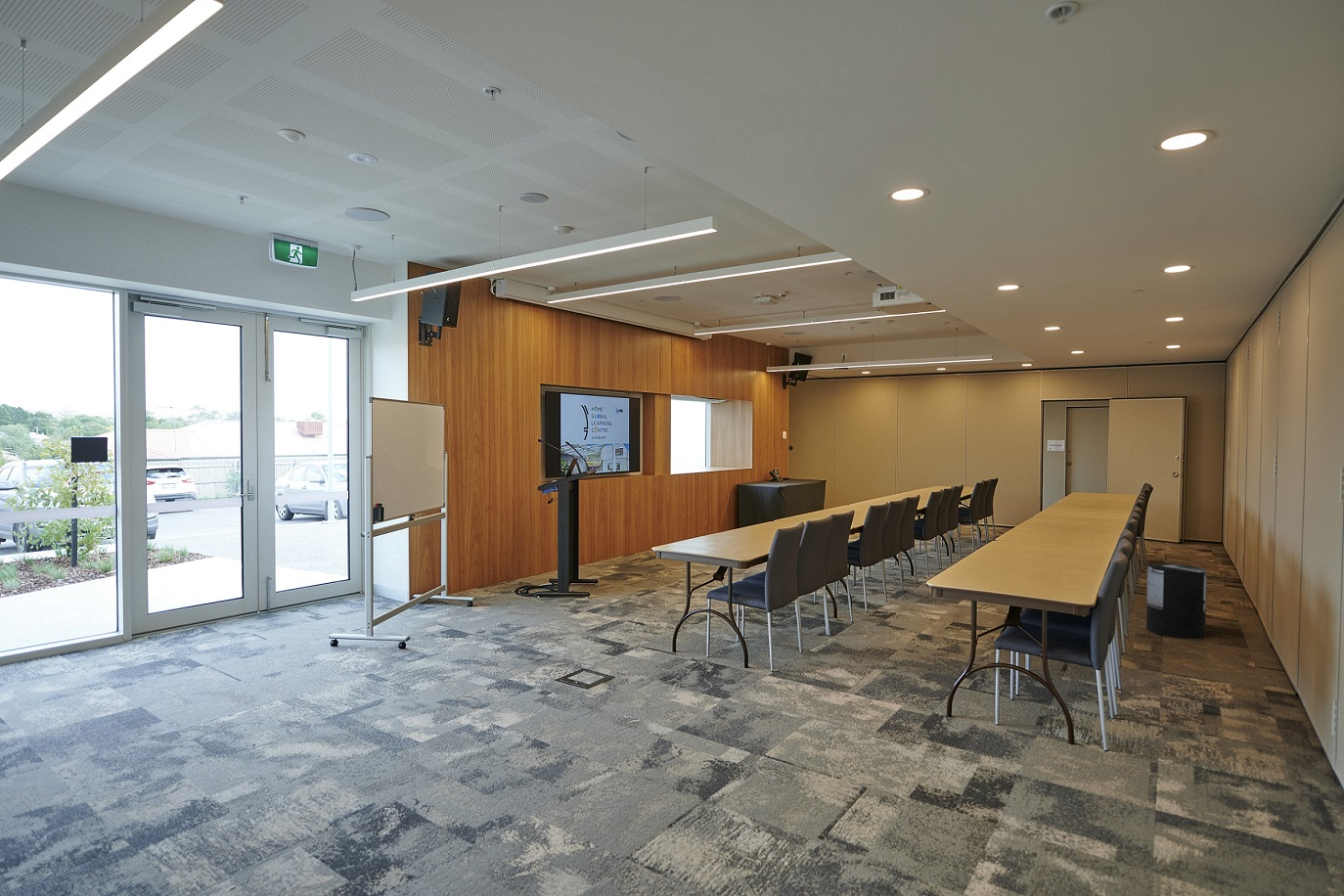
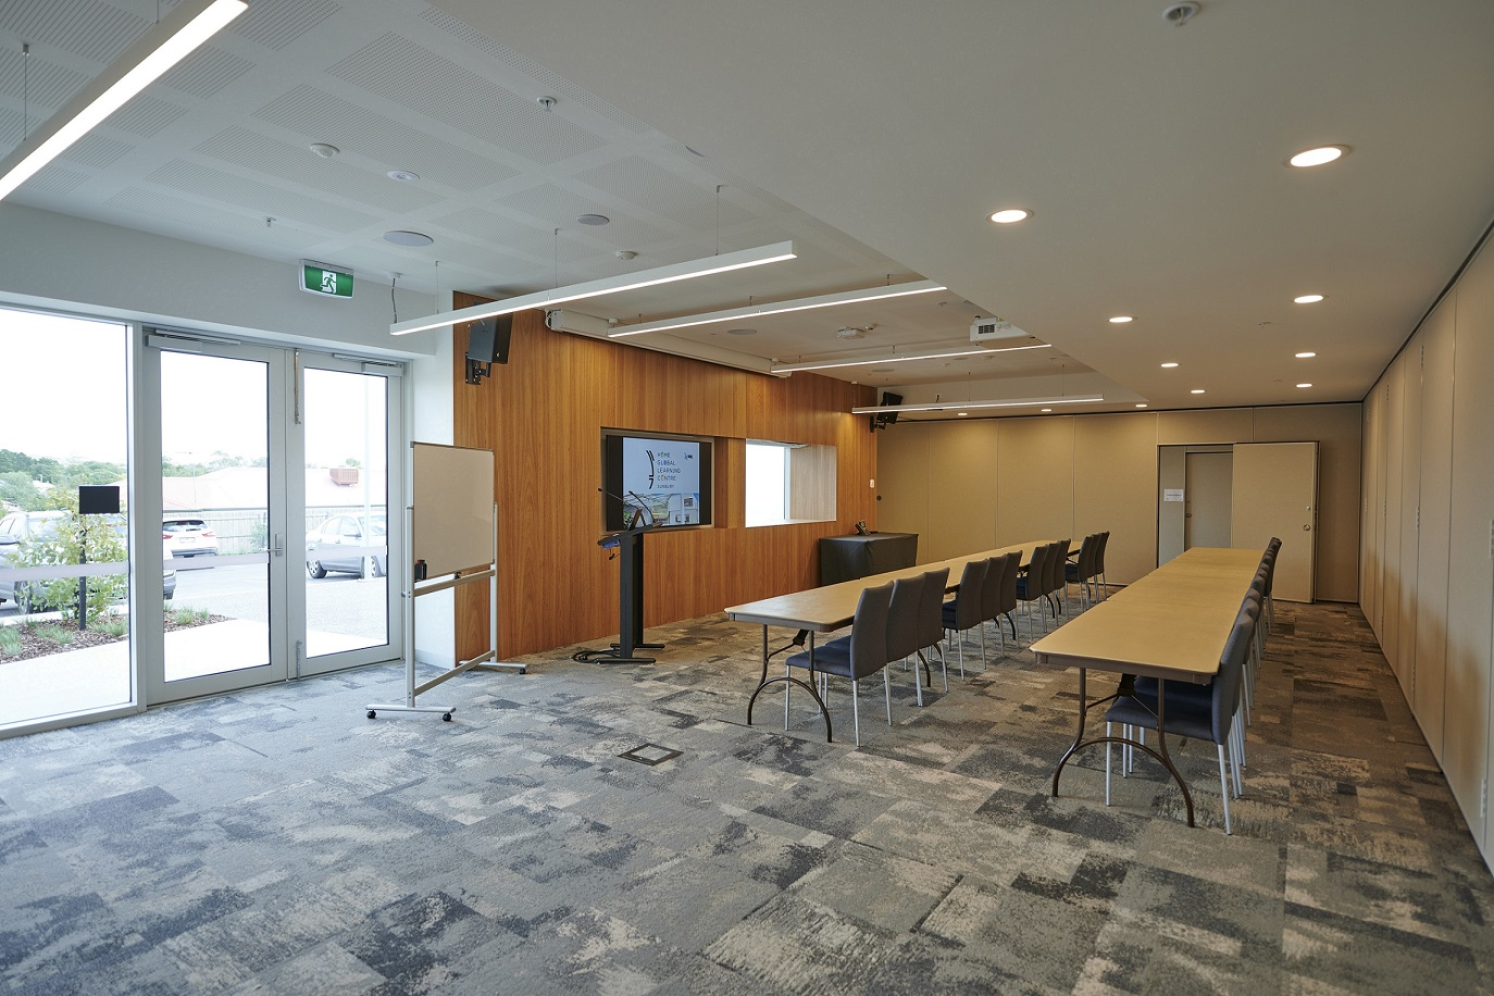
- trash can [1145,562,1207,640]
